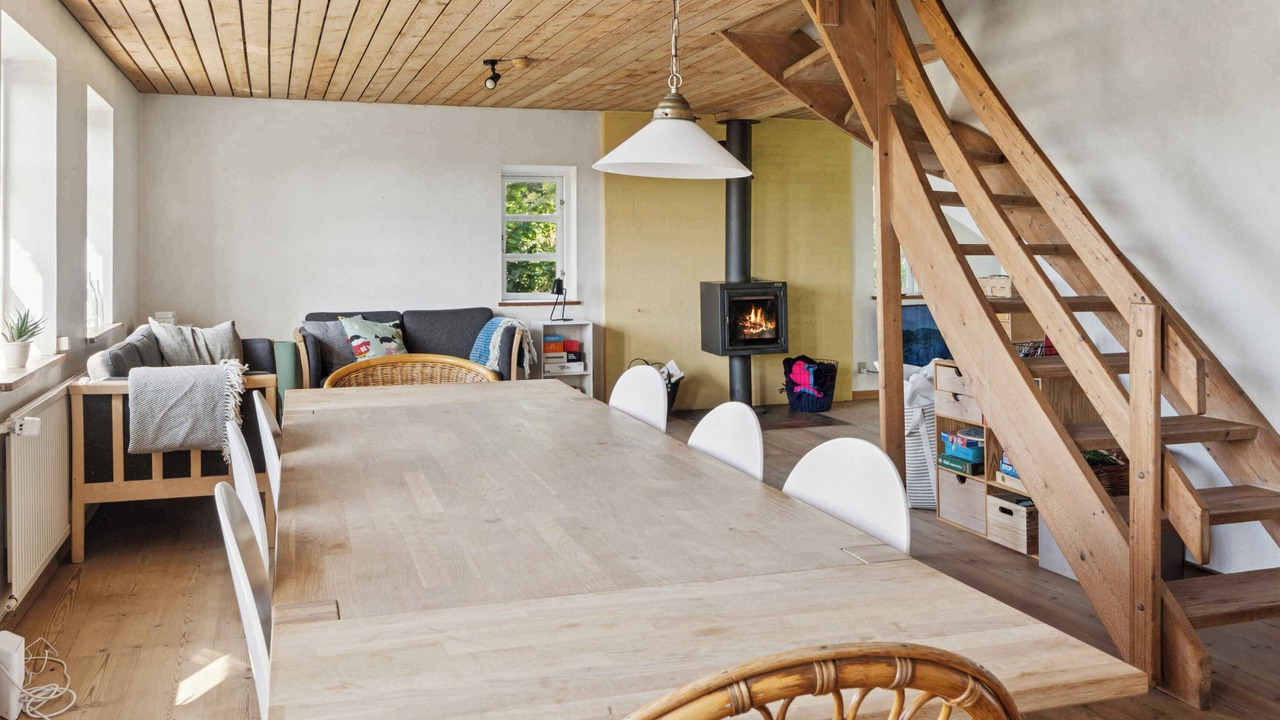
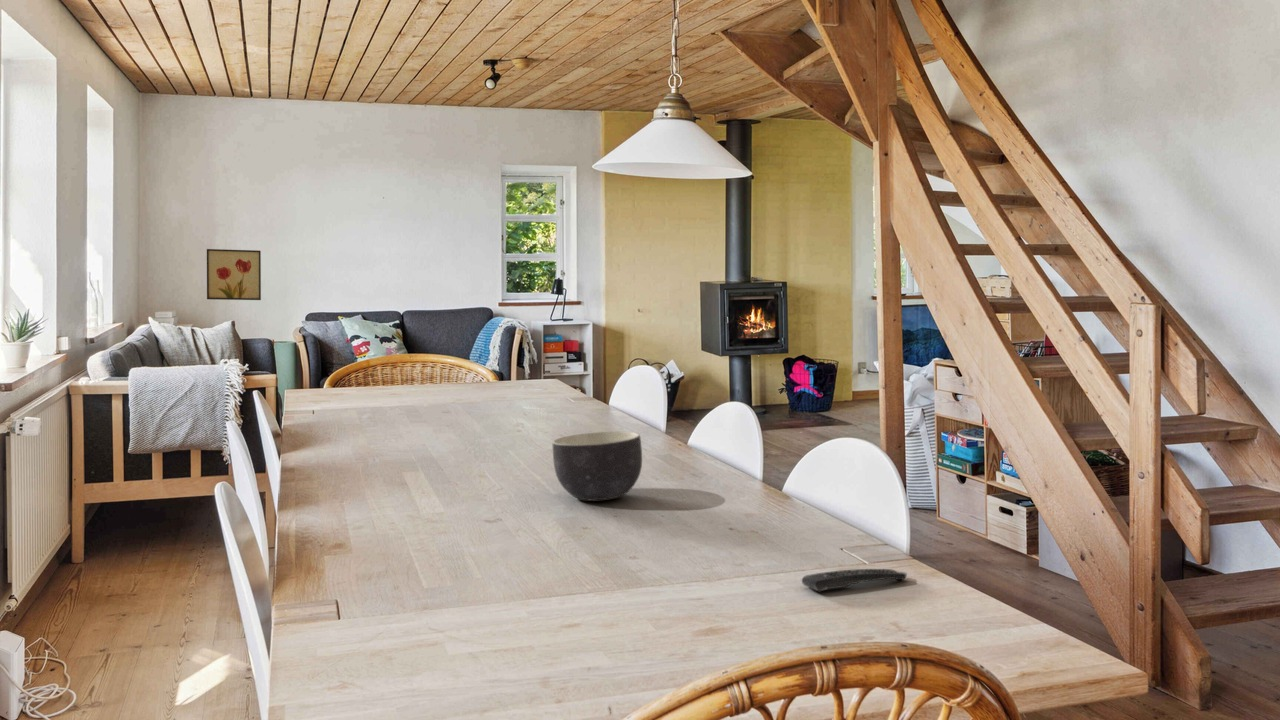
+ remote control [801,568,908,592]
+ wall art [206,248,262,301]
+ bowl [552,430,643,502]
